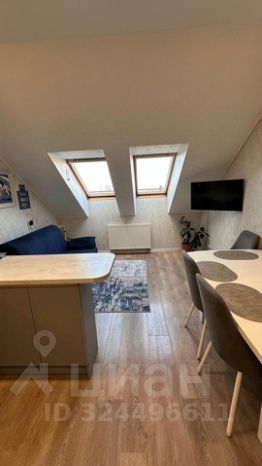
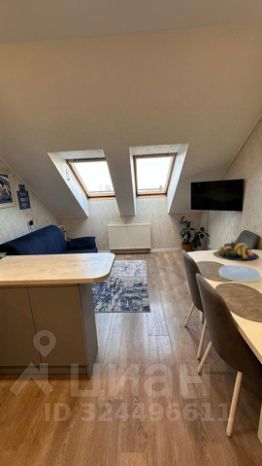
+ fruit bowl [217,240,258,261]
+ plate [218,264,261,283]
